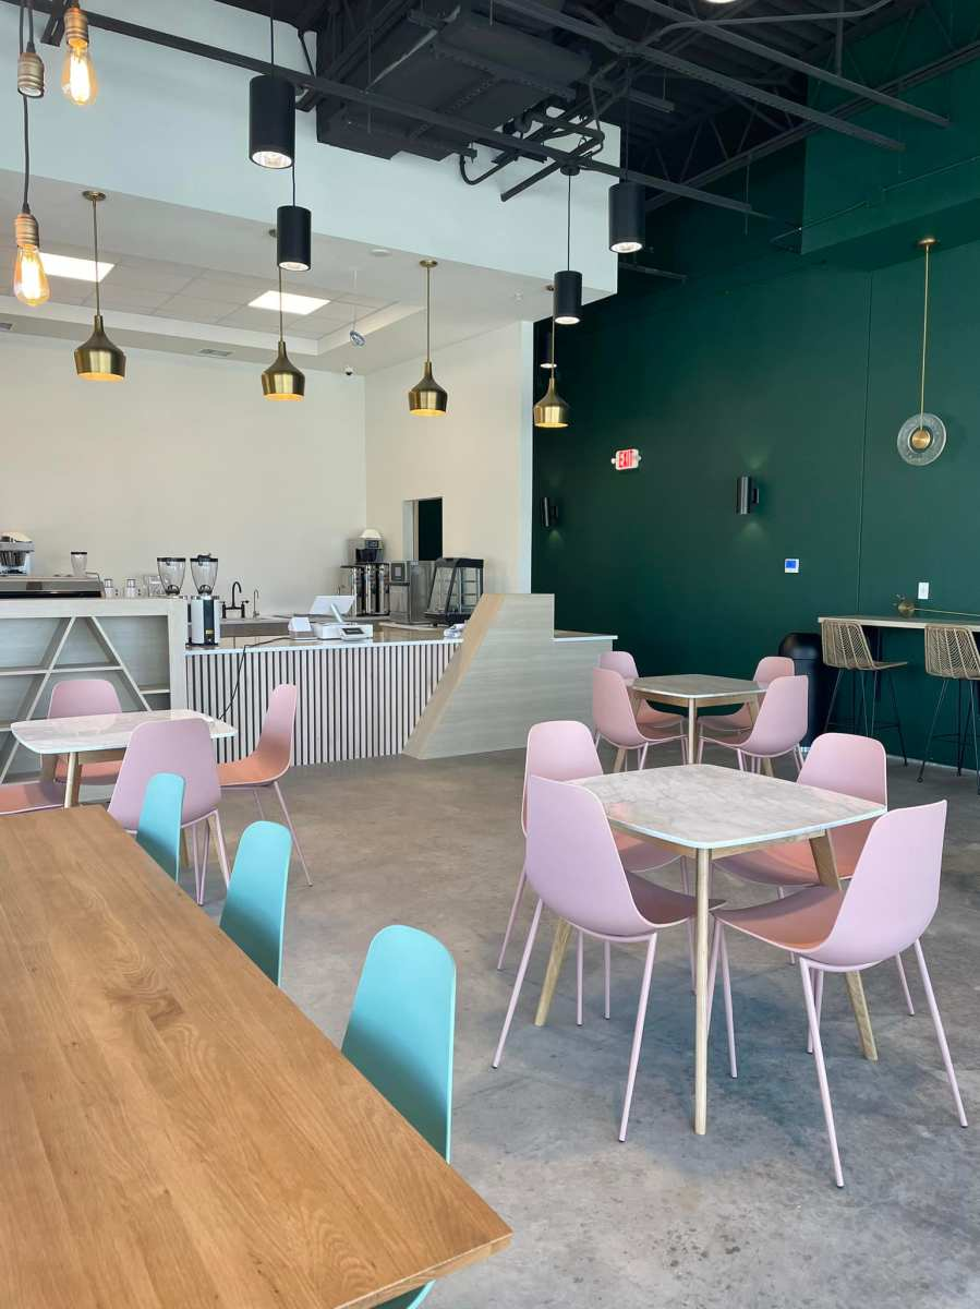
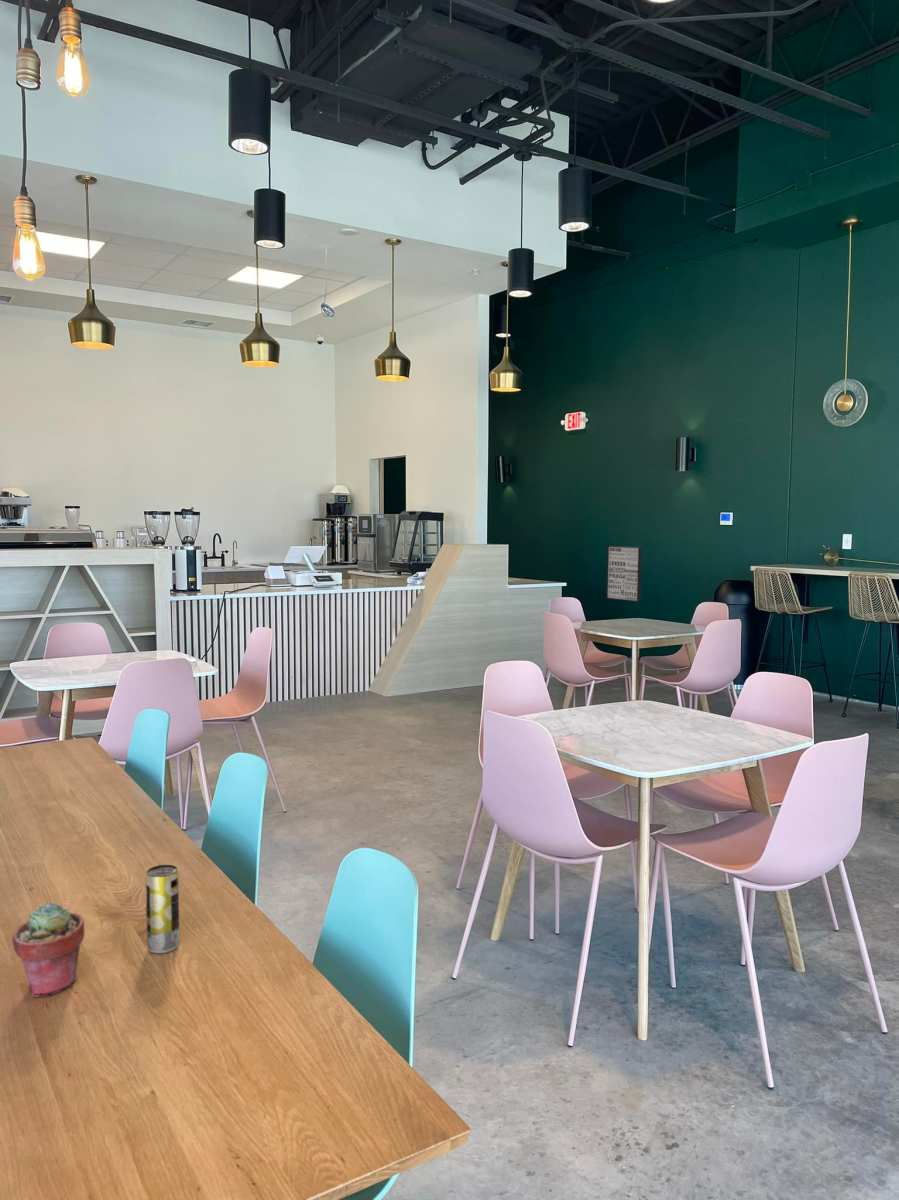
+ beverage can [145,864,181,954]
+ potted succulent [11,901,86,998]
+ wall art [605,545,643,603]
